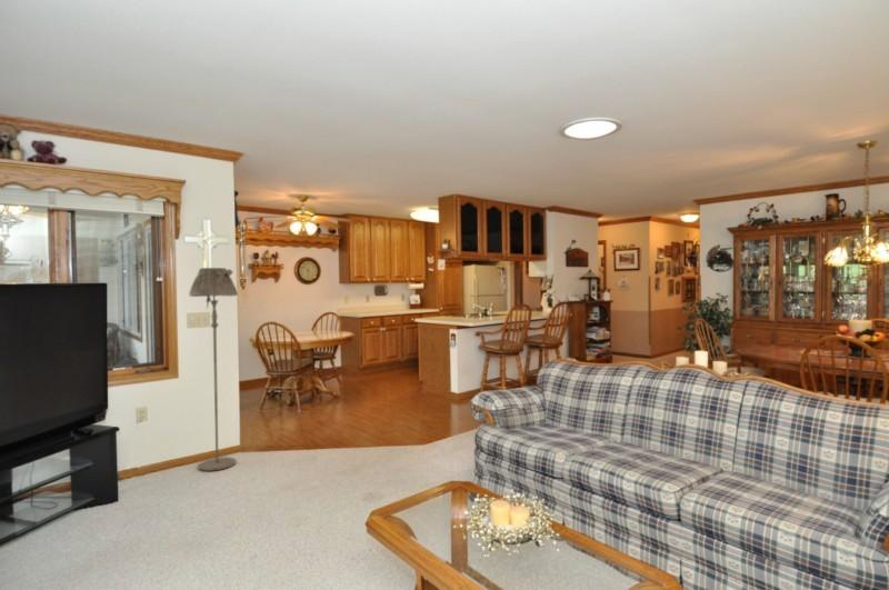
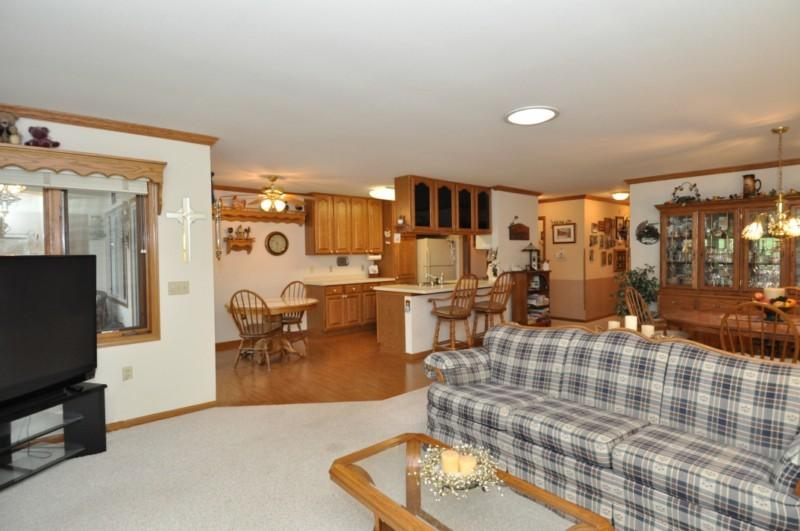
- floor lamp [188,267,239,472]
